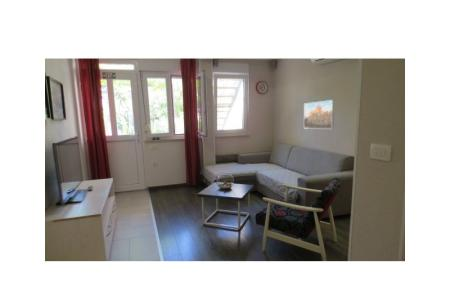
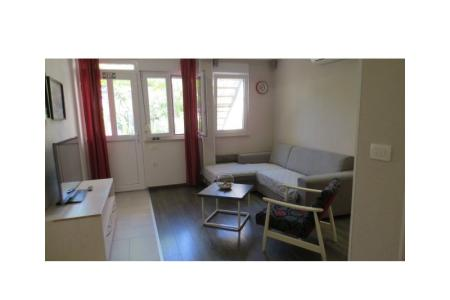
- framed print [303,99,335,130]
